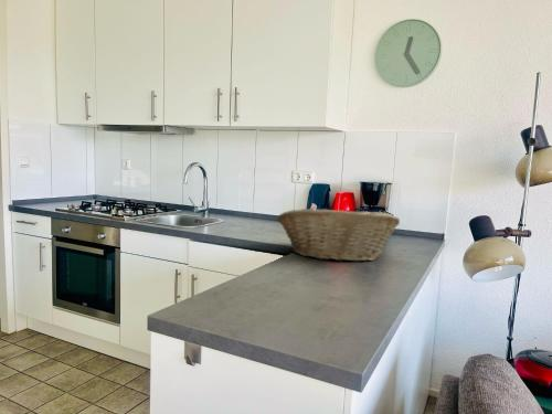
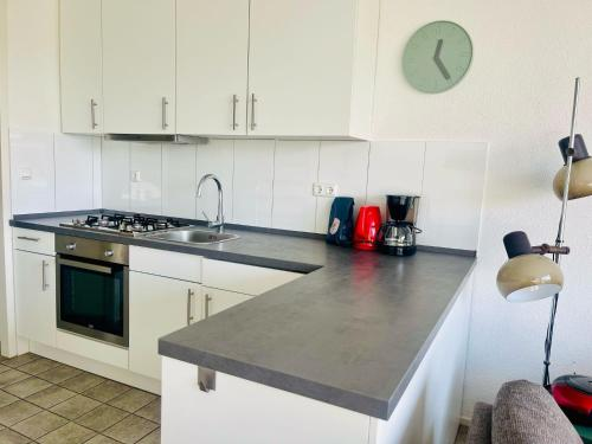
- fruit basket [276,208,401,263]
